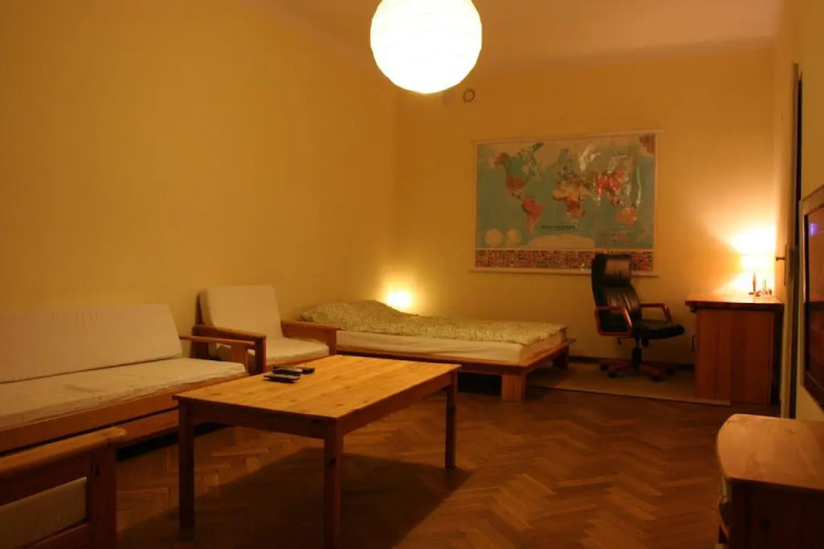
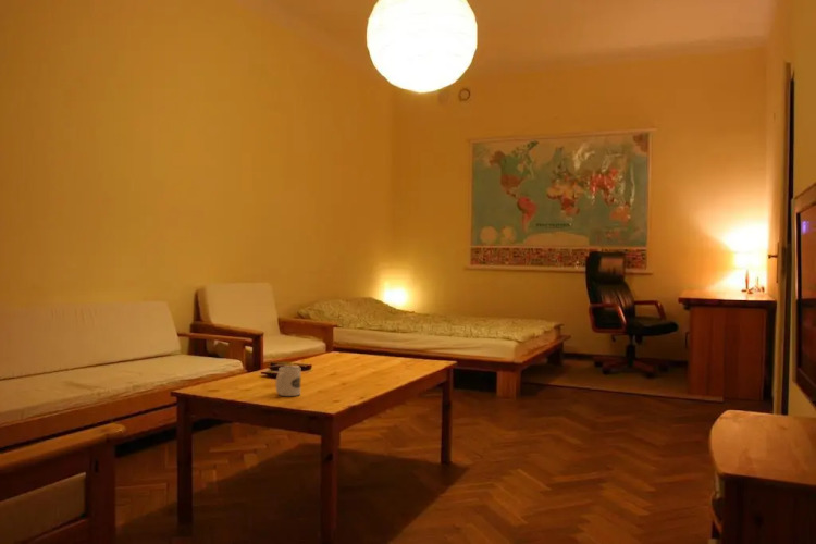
+ mug [274,366,301,397]
